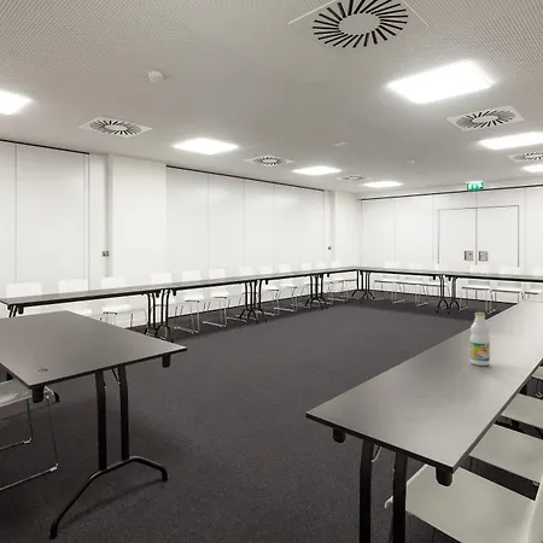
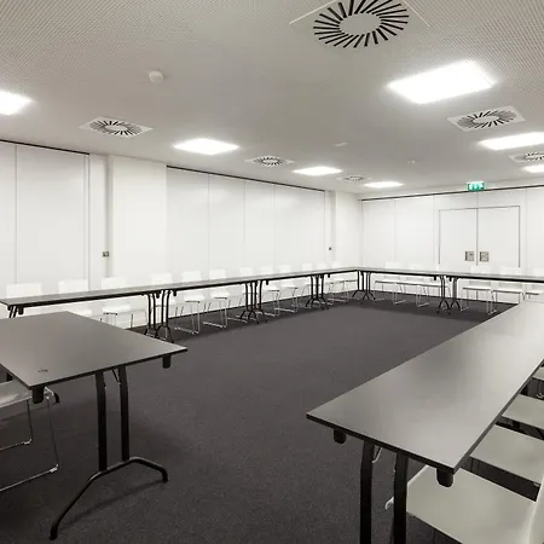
- bottle [469,311,491,367]
